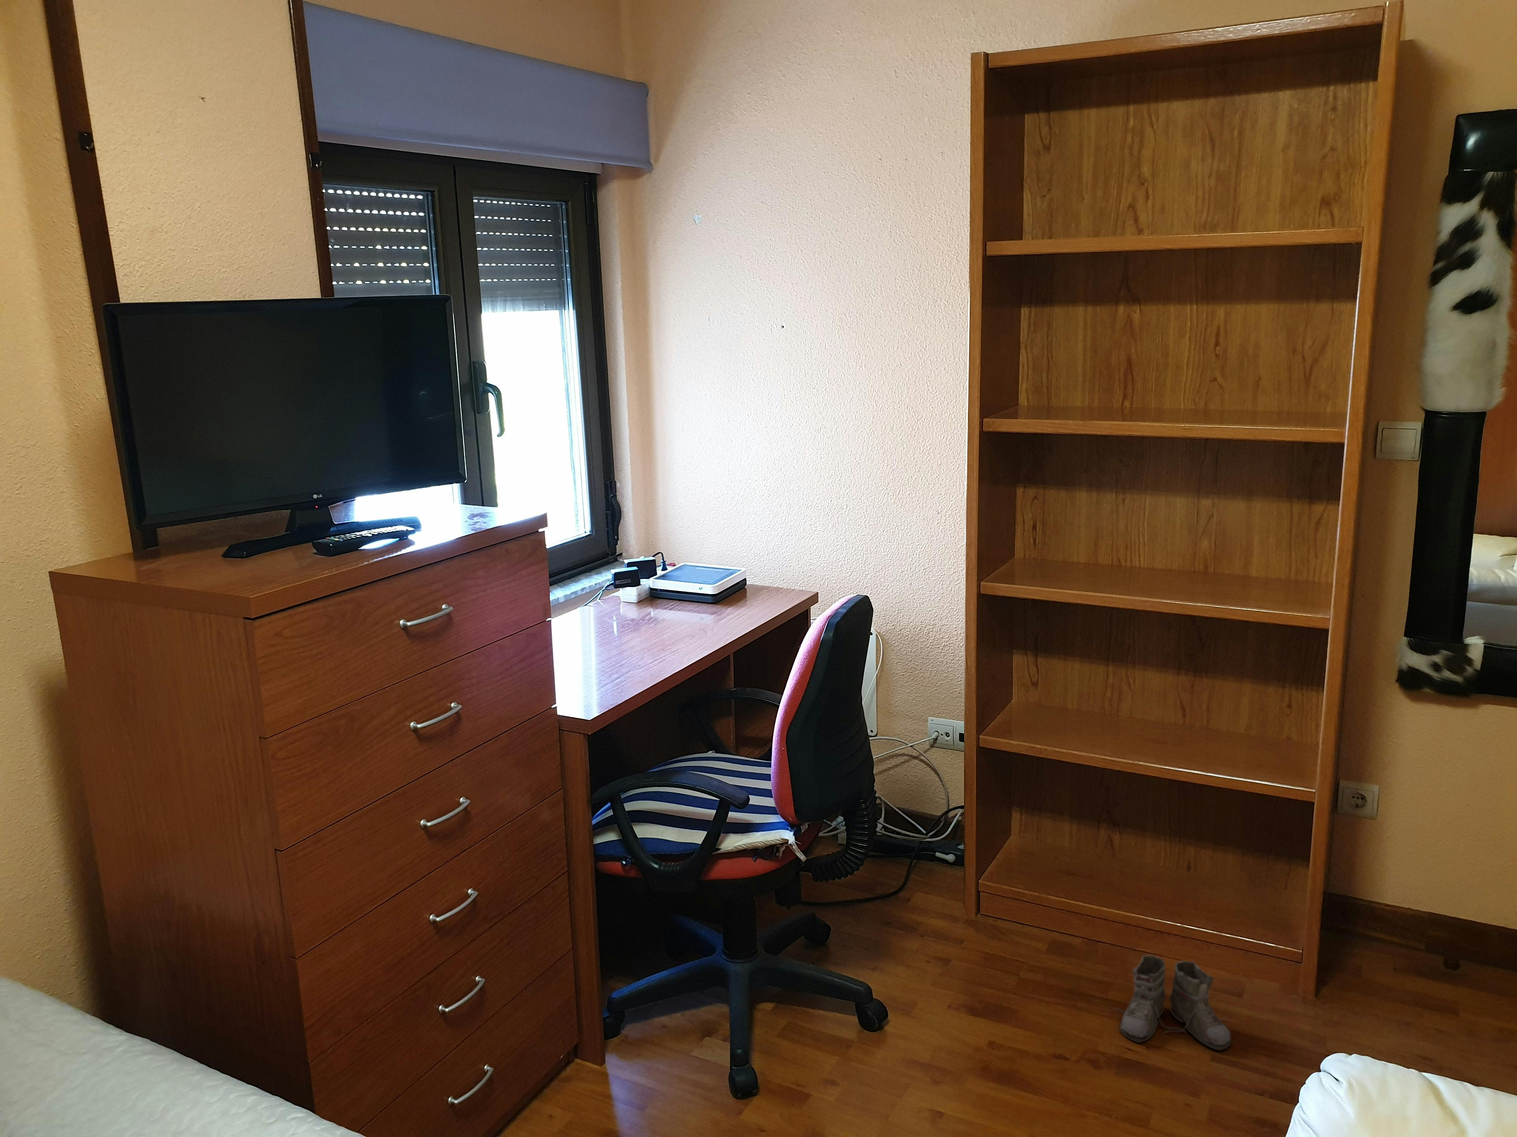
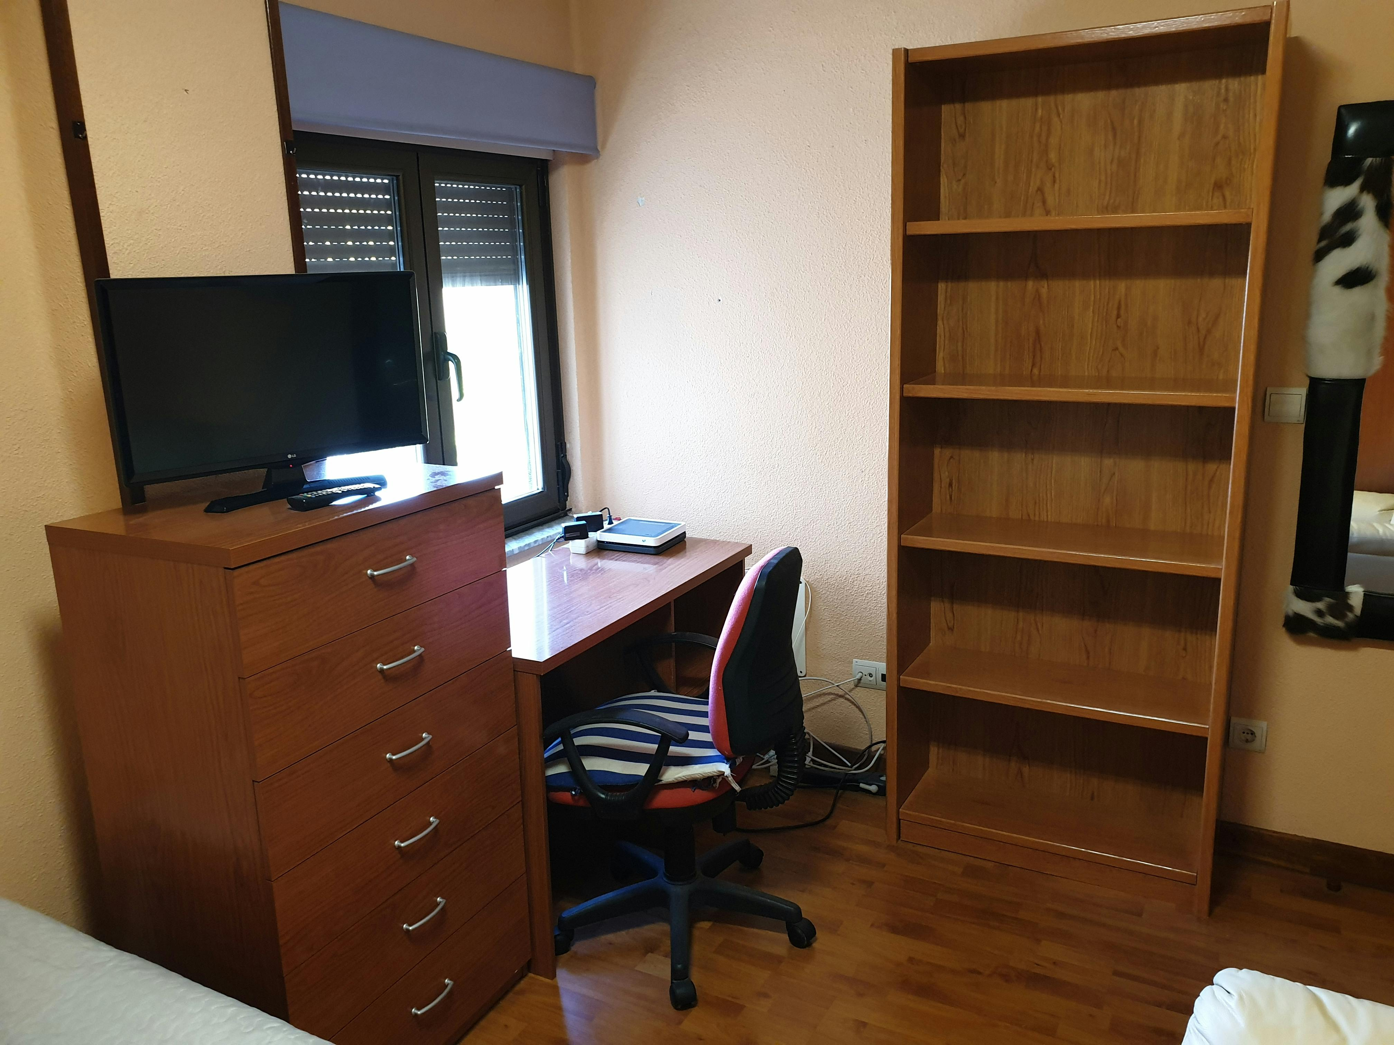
- boots [1113,955,1232,1051]
